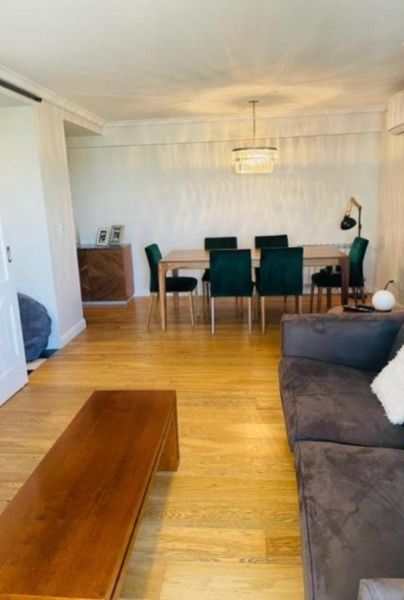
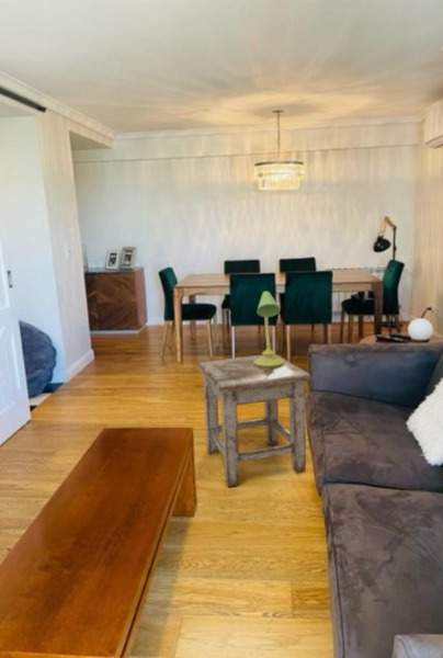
+ table lamp [253,291,284,367]
+ stool [196,353,313,488]
